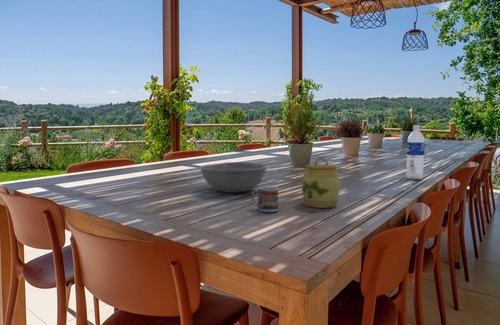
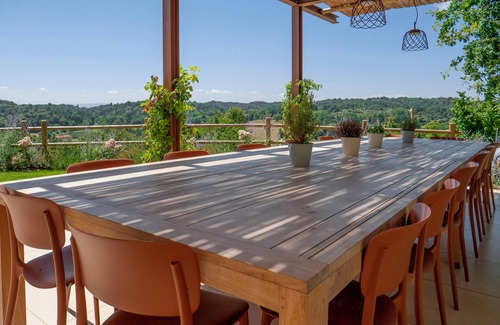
- cup [251,186,279,213]
- jar [301,156,341,209]
- water bottle [406,124,426,181]
- bowl [200,161,267,193]
